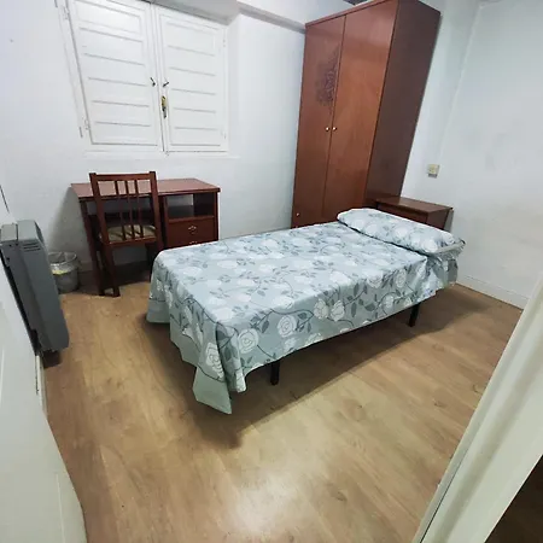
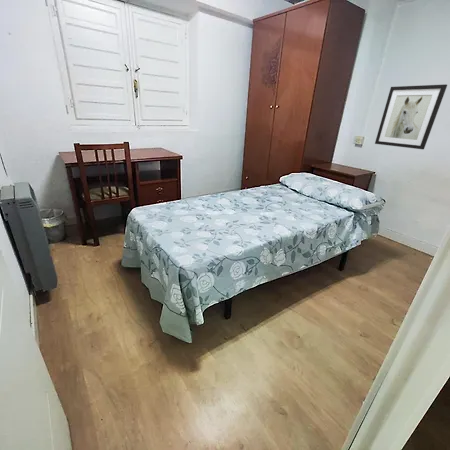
+ wall art [374,83,448,150]
